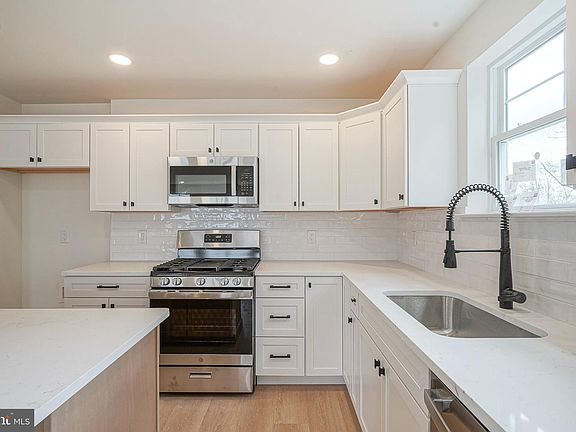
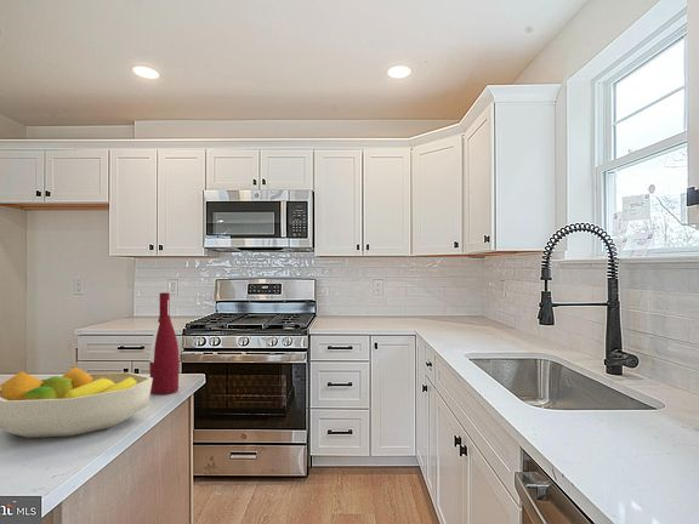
+ fruit bowl [0,365,153,439]
+ alcohol [148,291,181,395]
